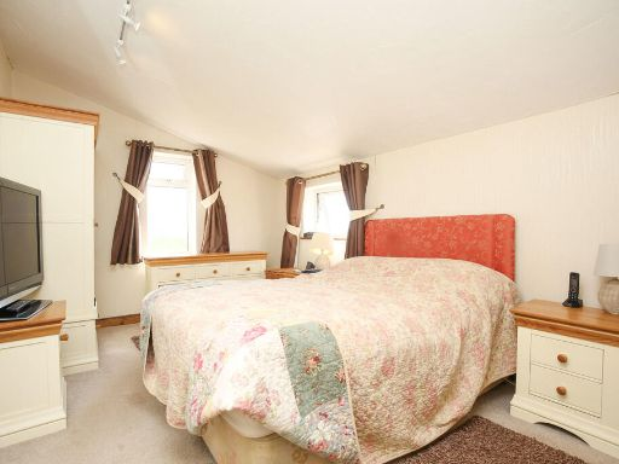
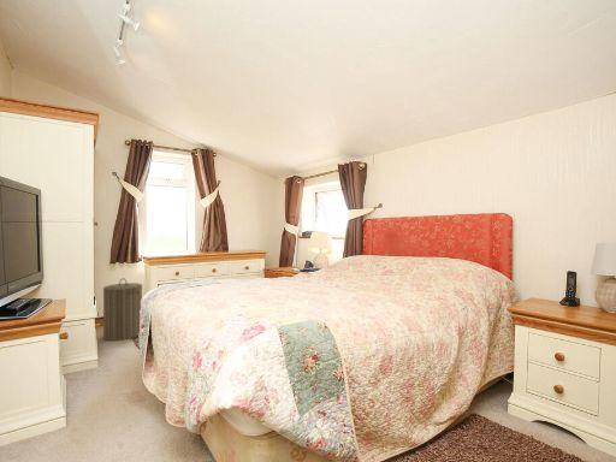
+ laundry hamper [102,277,143,342]
